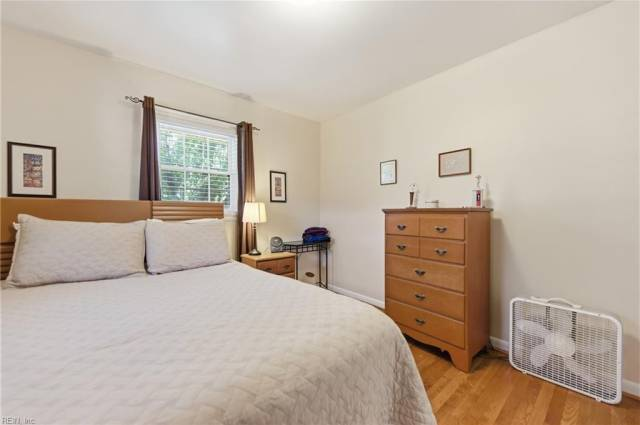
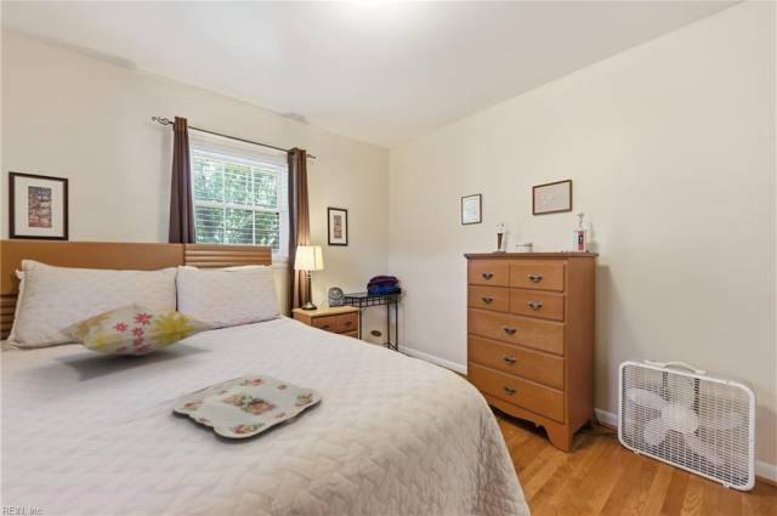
+ decorative pillow [55,301,214,357]
+ serving tray [171,374,322,440]
